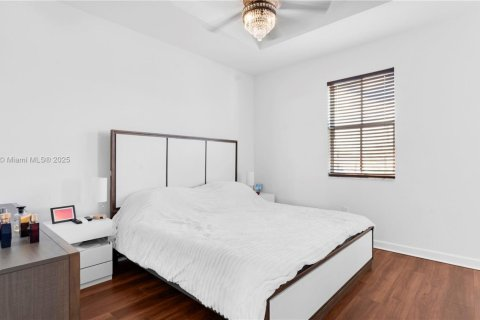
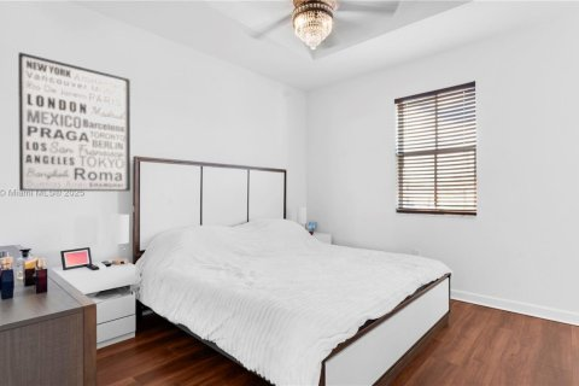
+ wall art [17,51,131,192]
